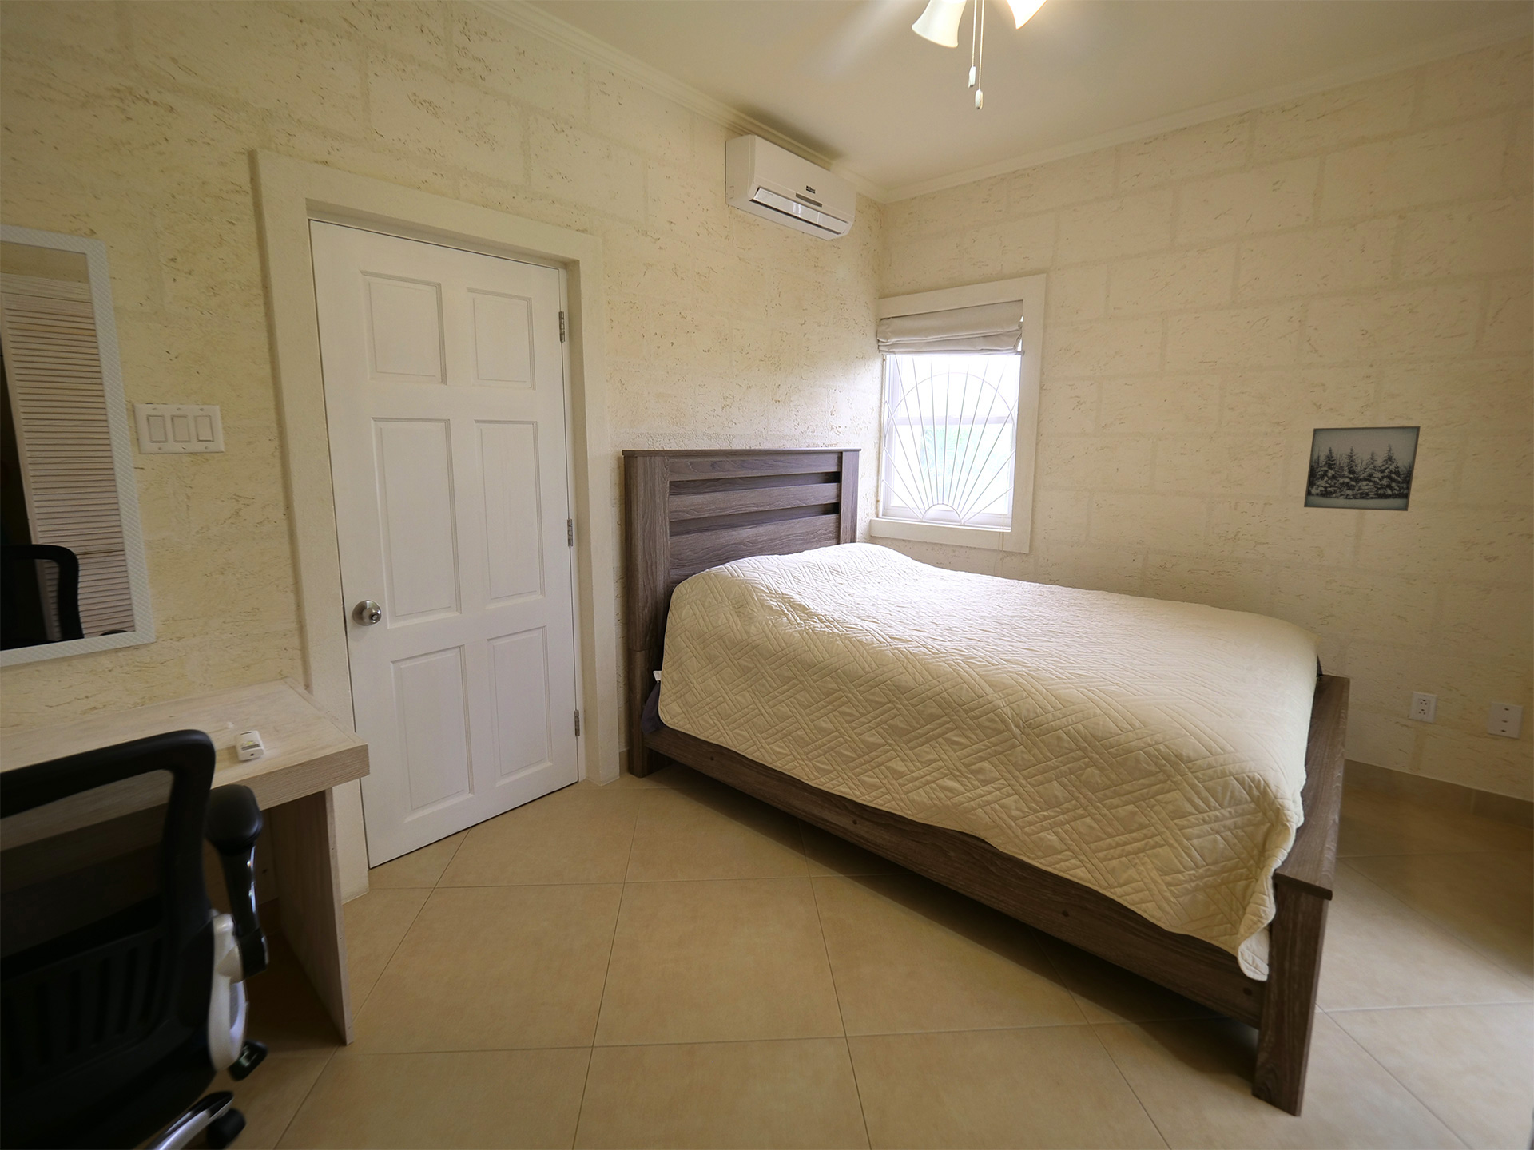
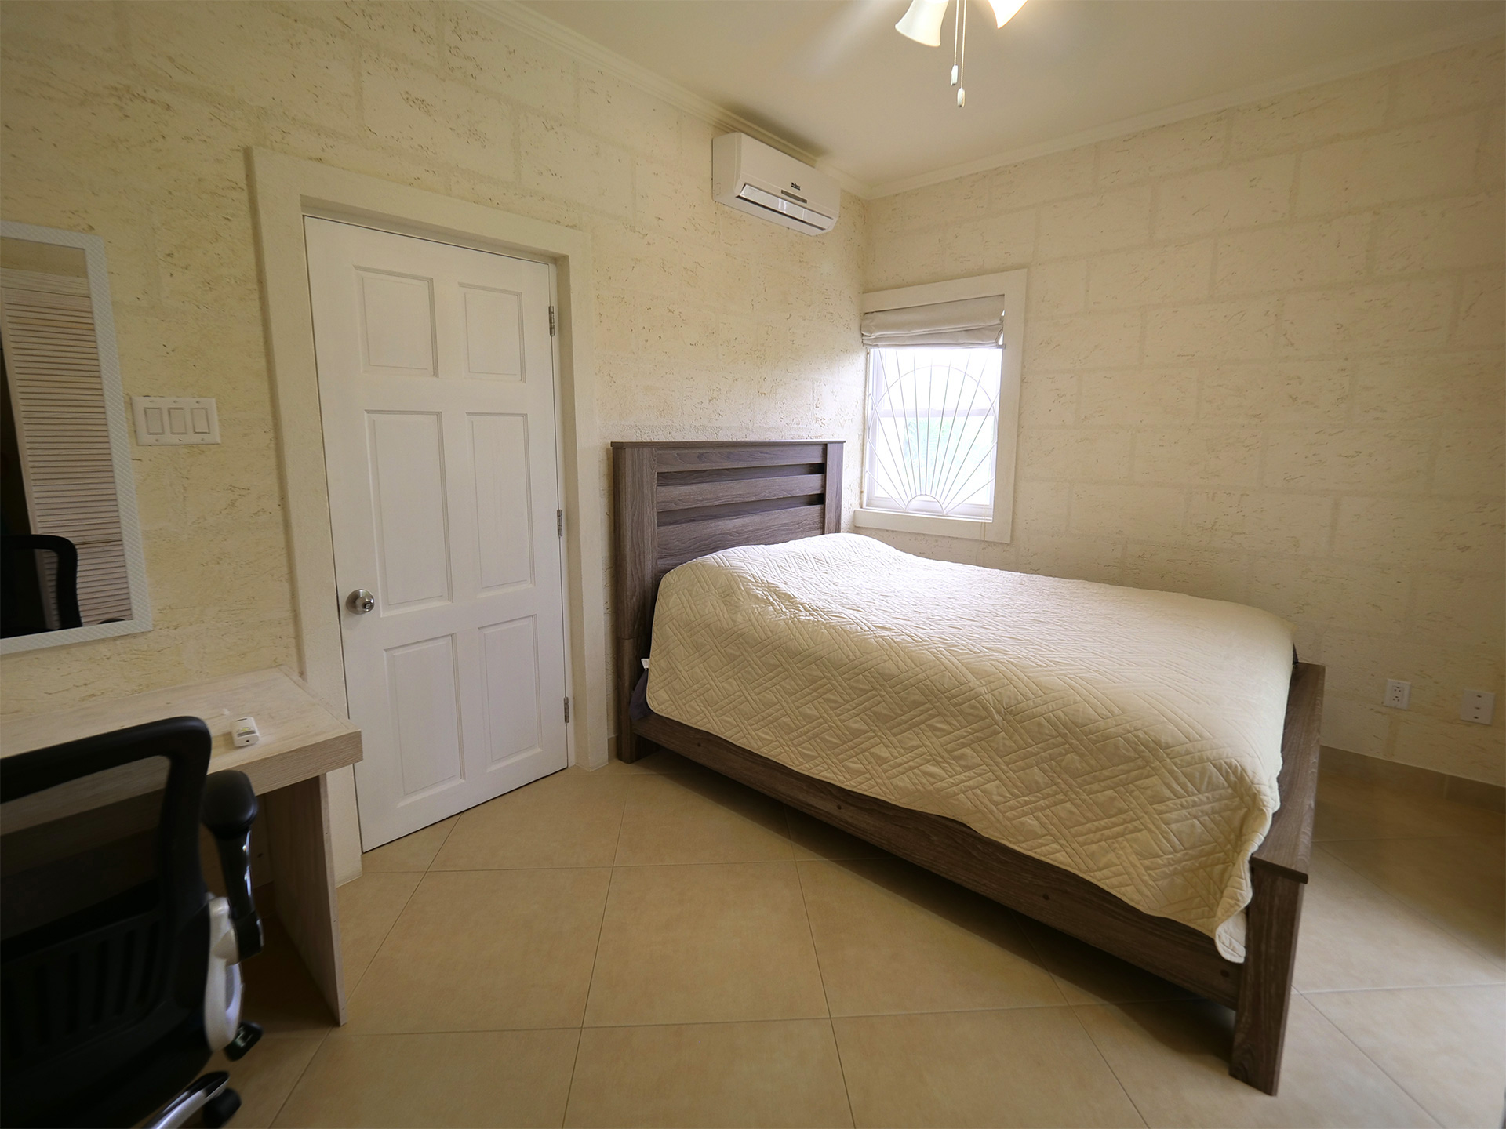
- wall art [1303,425,1422,512]
